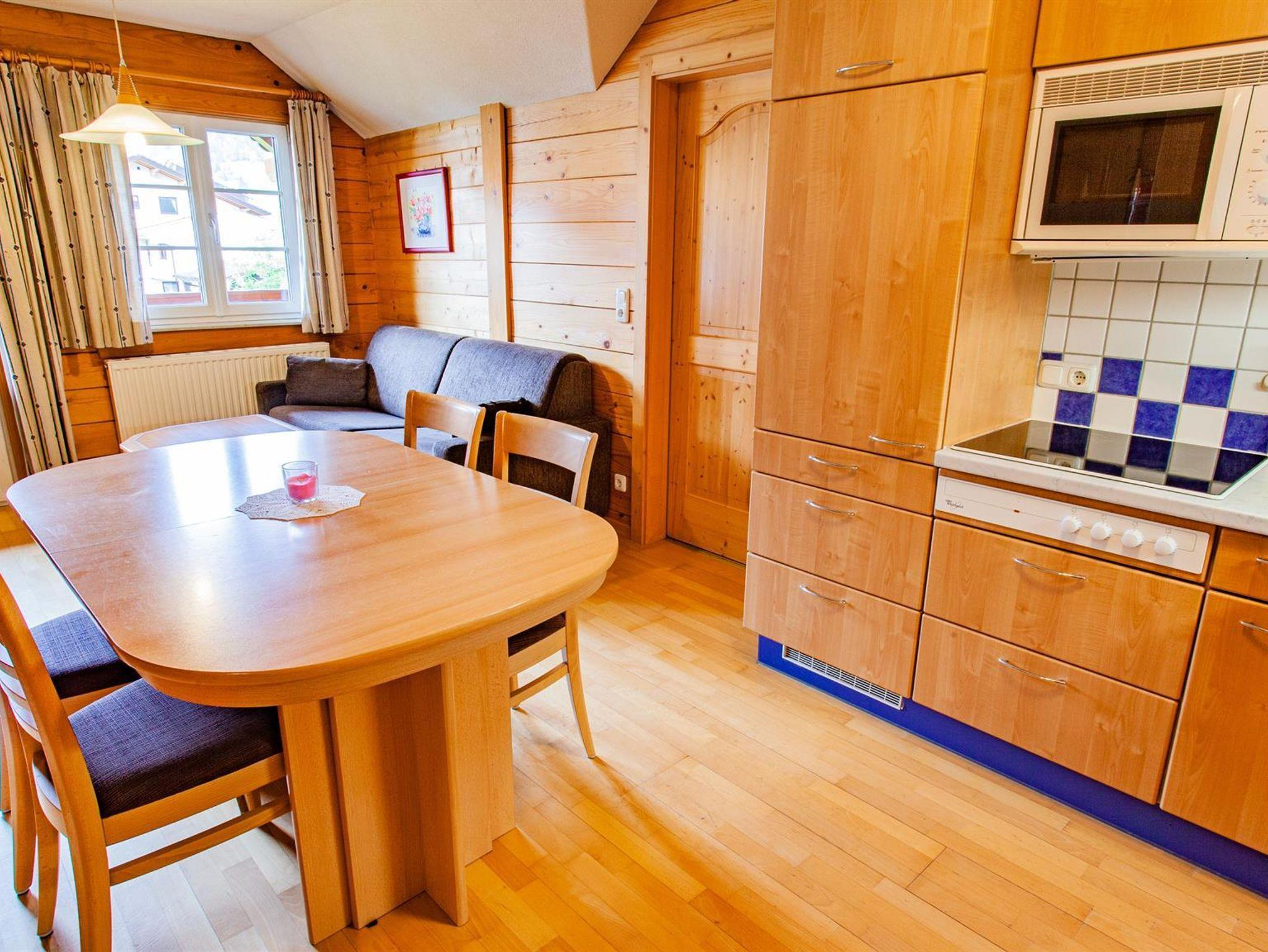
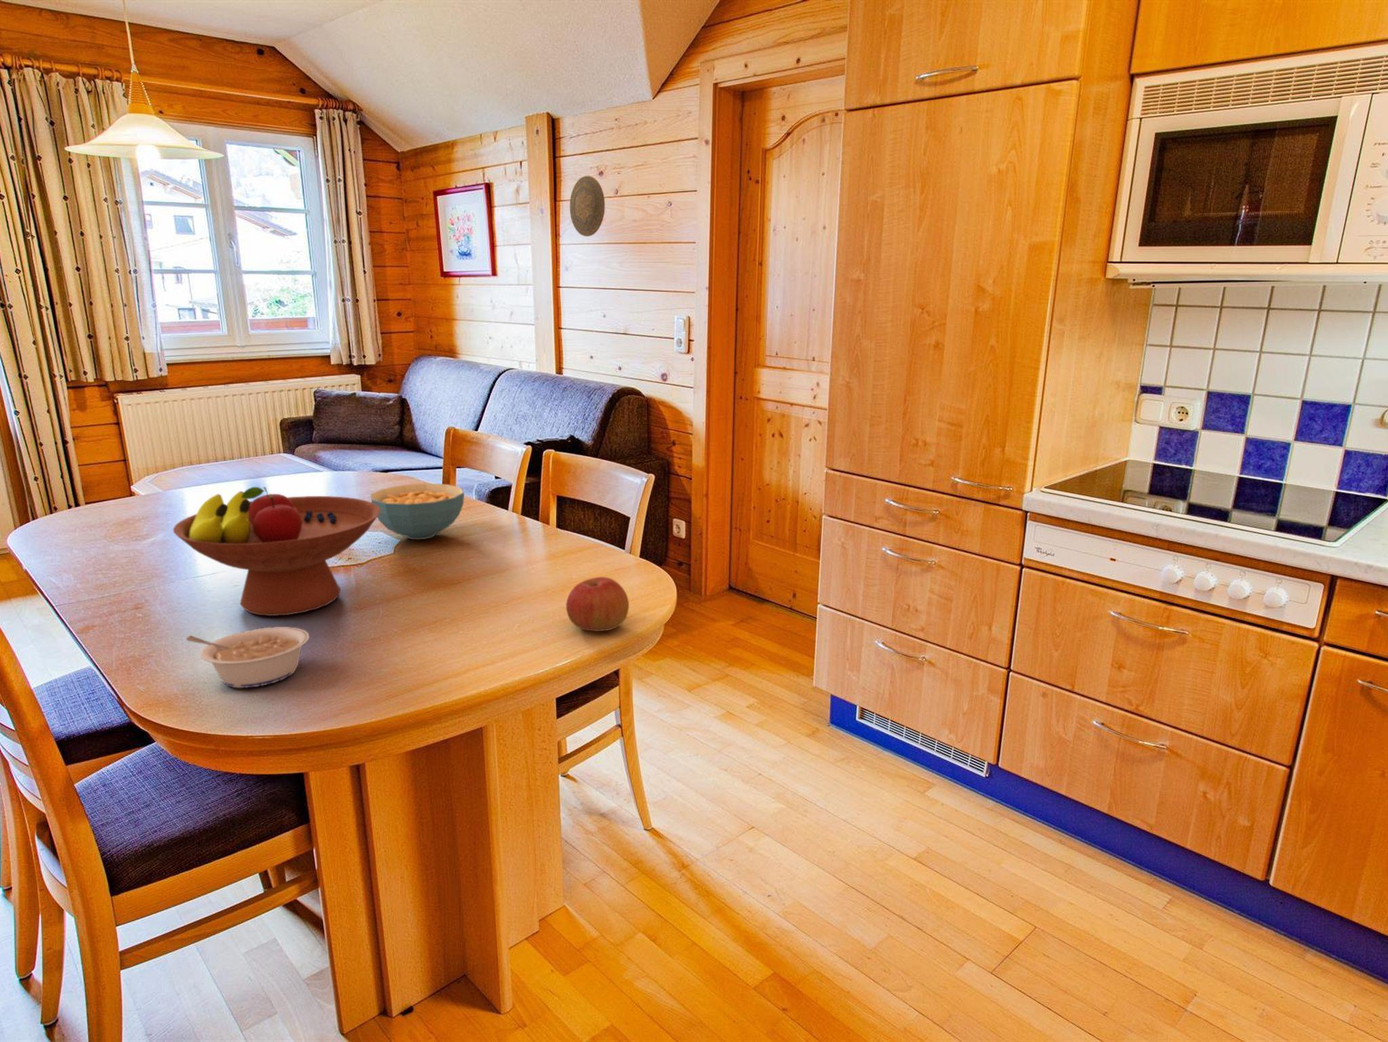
+ fruit bowl [172,486,380,616]
+ legume [186,626,310,688]
+ apple [565,577,629,633]
+ cereal bowl [369,483,465,540]
+ decorative plate [569,175,605,238]
